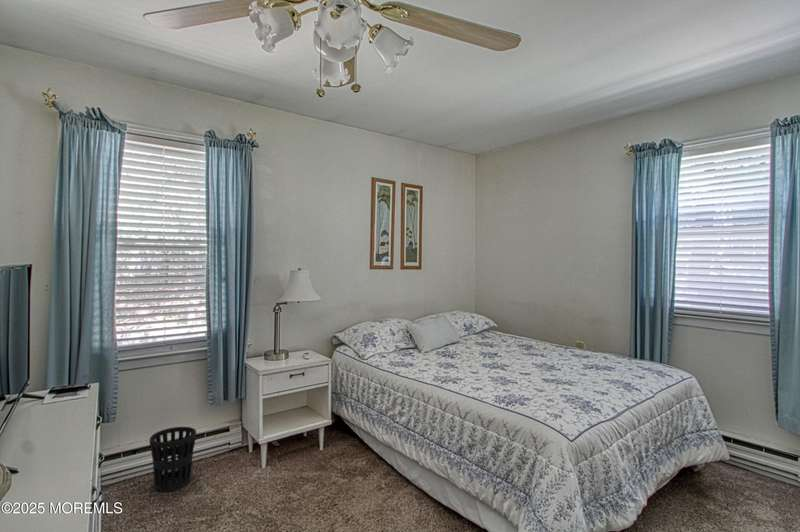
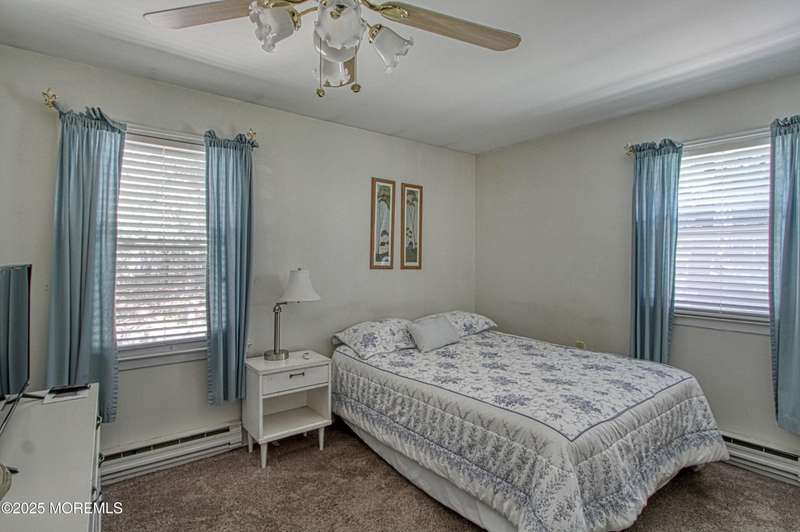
- wastebasket [149,426,197,493]
